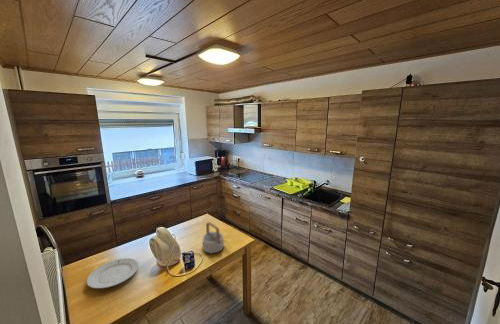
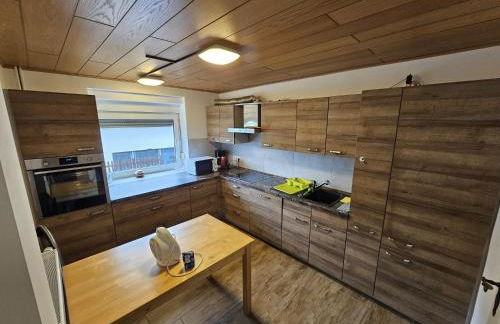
- teapot [202,221,225,255]
- chinaware [86,257,140,289]
